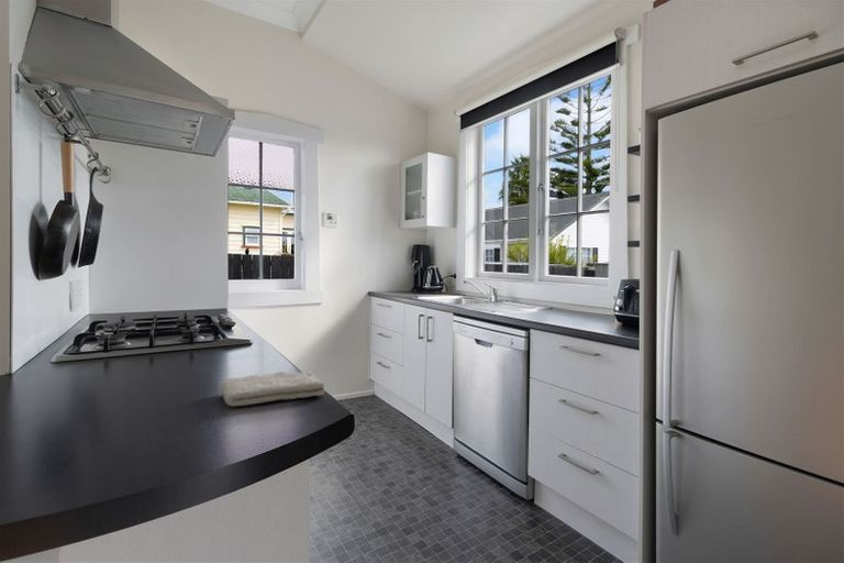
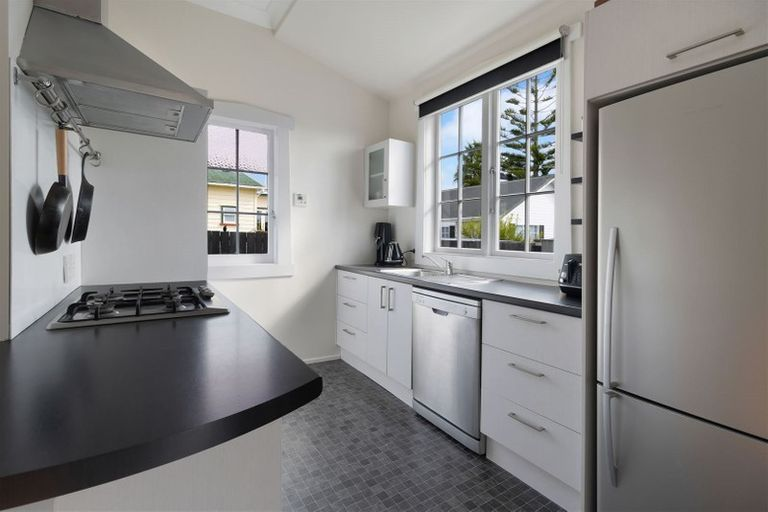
- washcloth [216,371,327,408]
